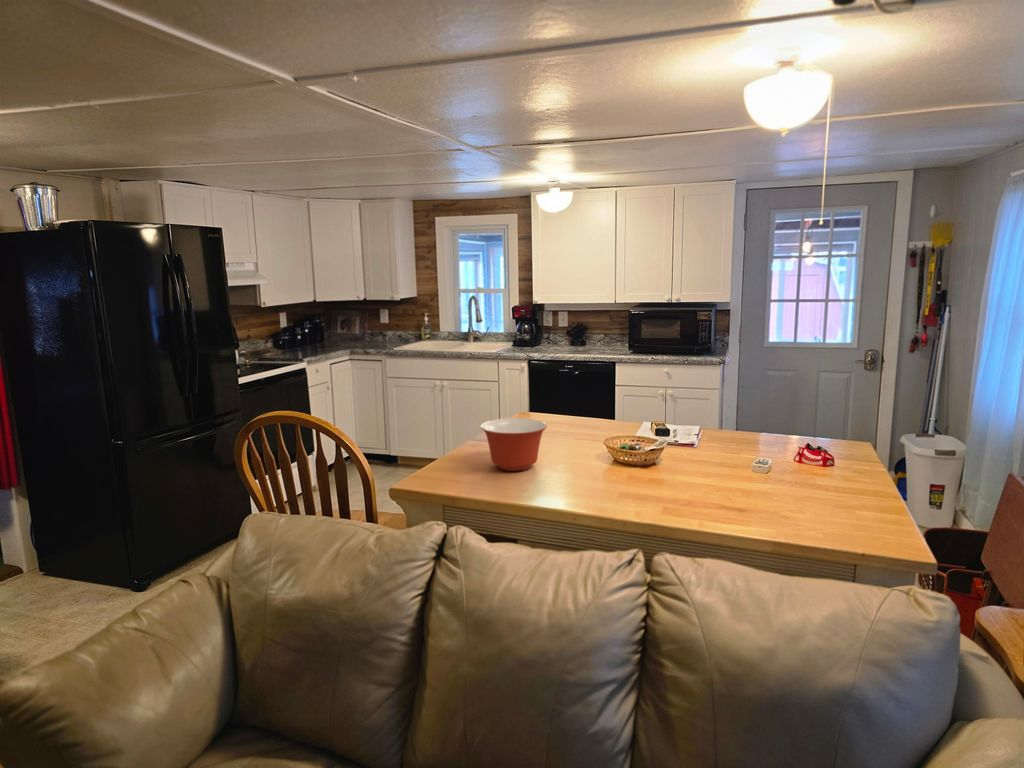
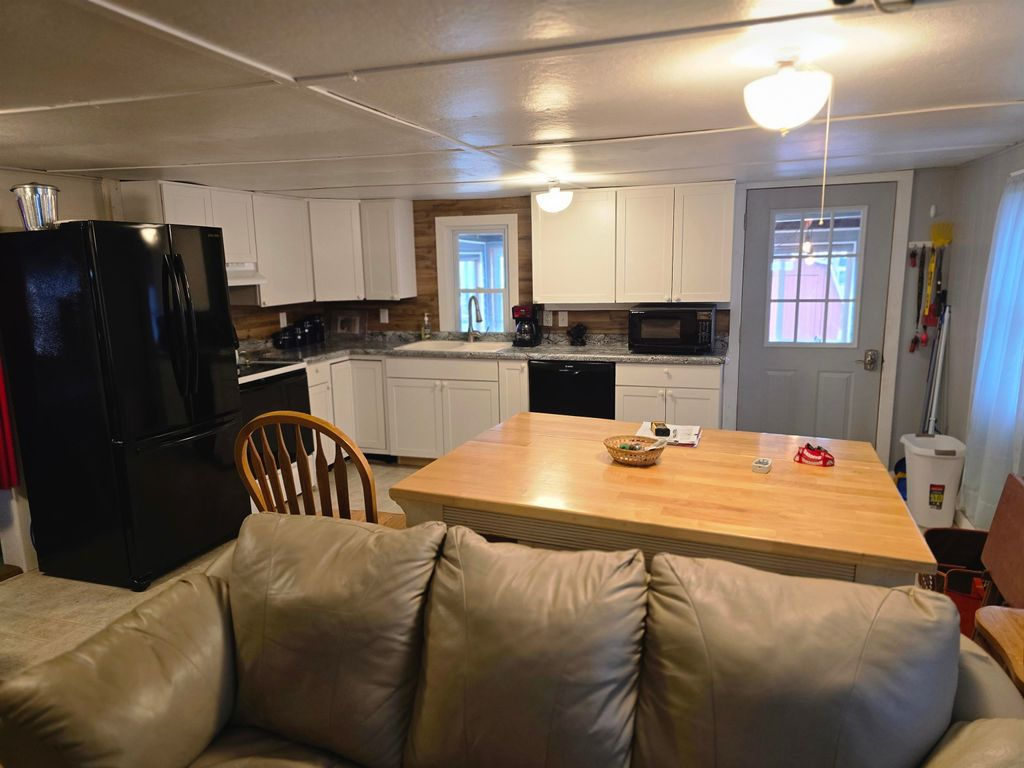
- mixing bowl [480,417,548,472]
